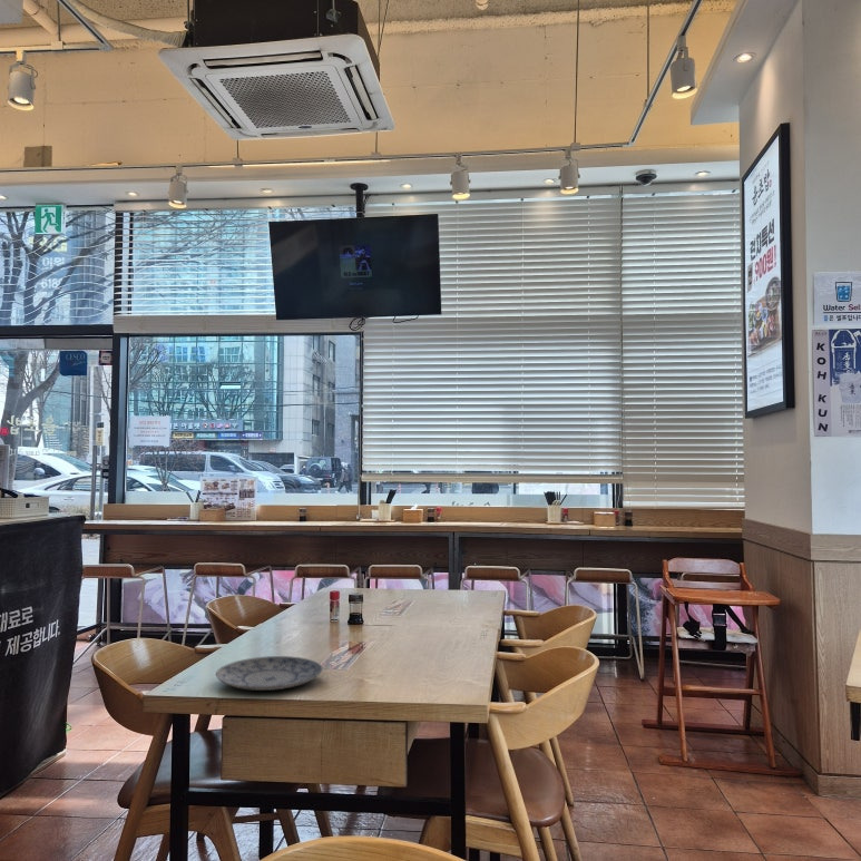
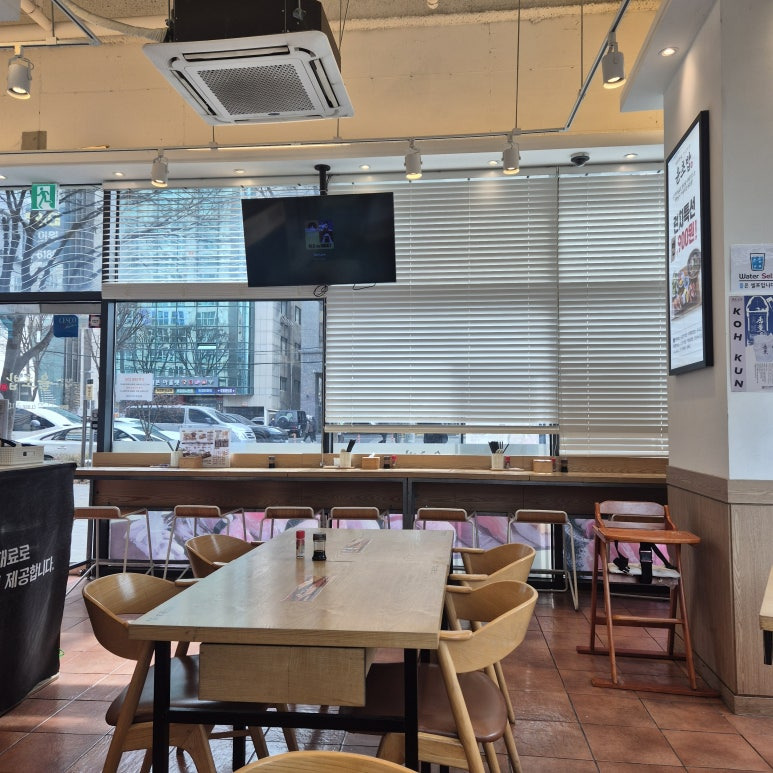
- plate [215,655,324,692]
